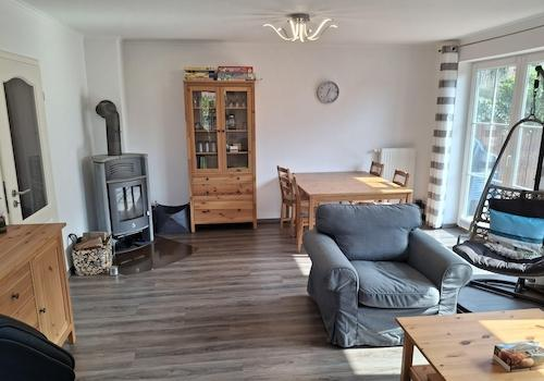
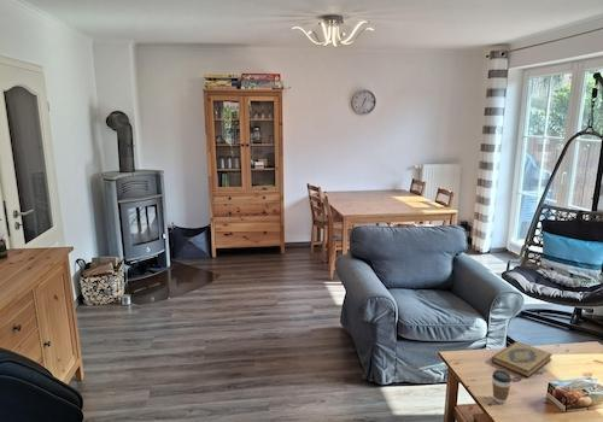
+ coffee cup [491,369,513,404]
+ hardback book [491,340,554,379]
